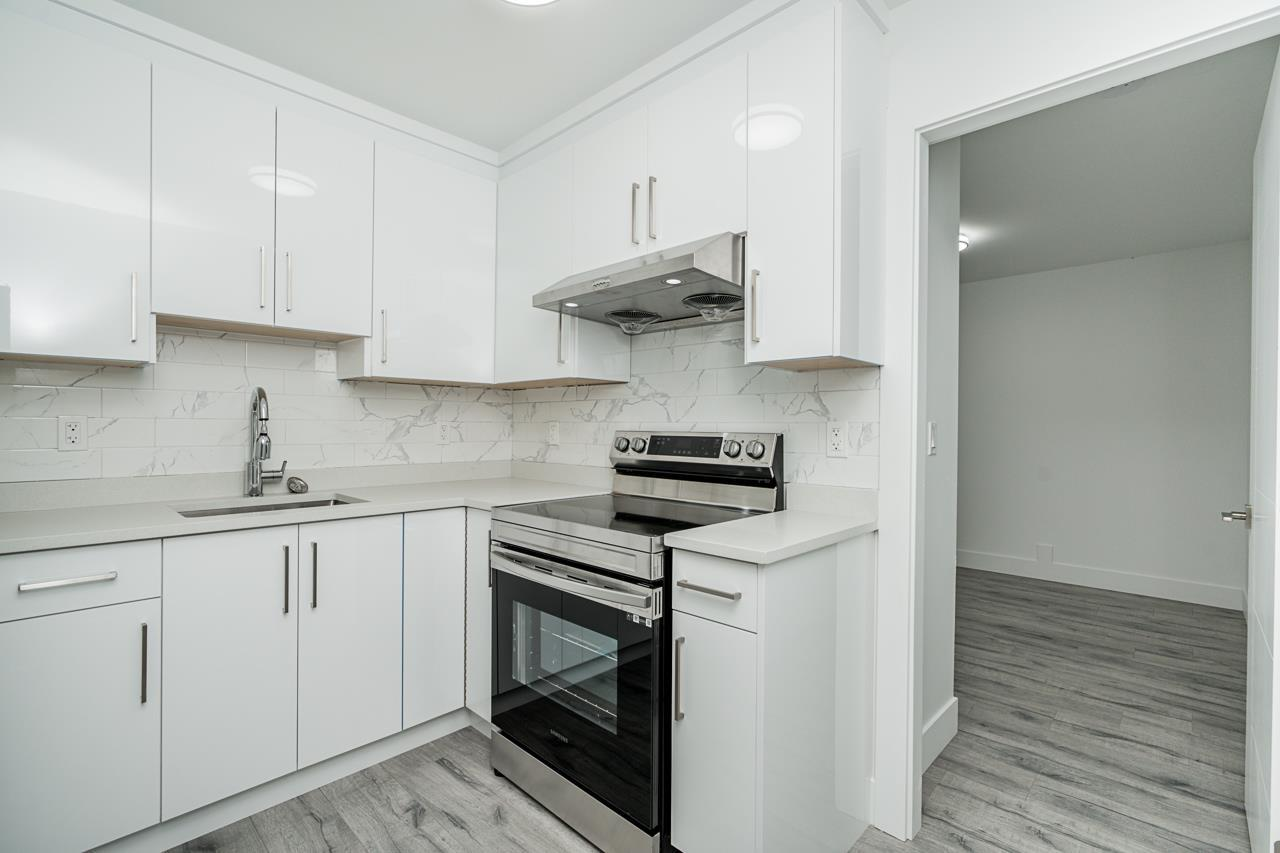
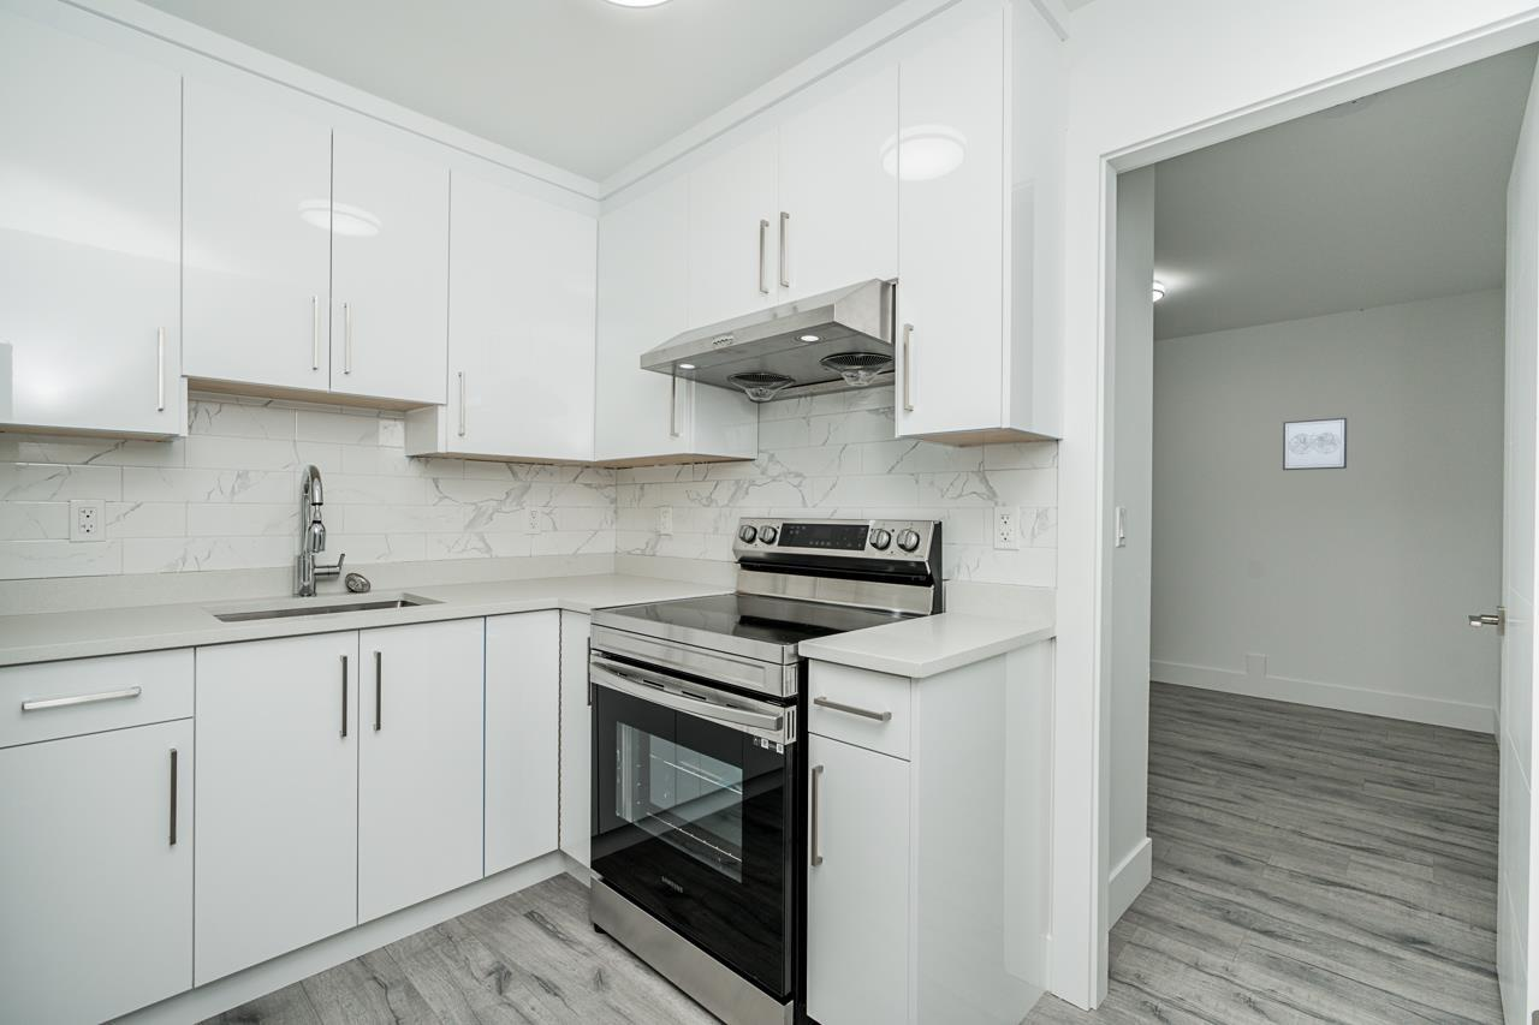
+ wall art [1282,417,1348,471]
